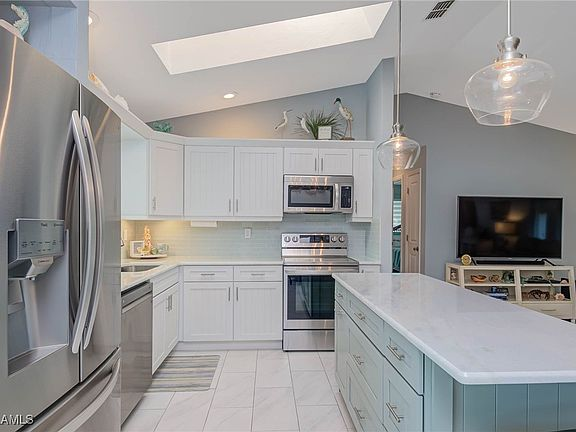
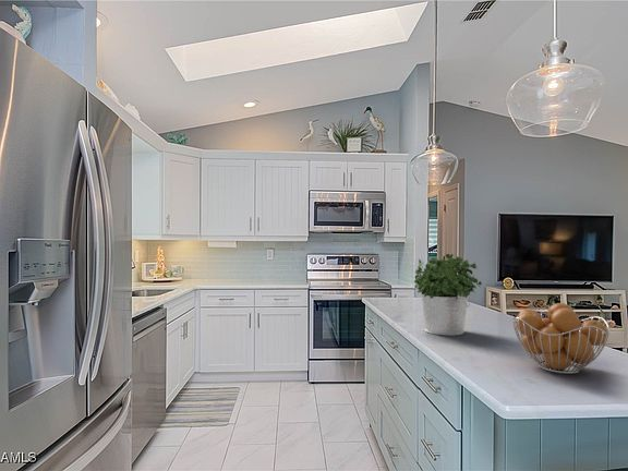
+ potted plant [413,253,483,337]
+ fruit basket [511,302,611,375]
